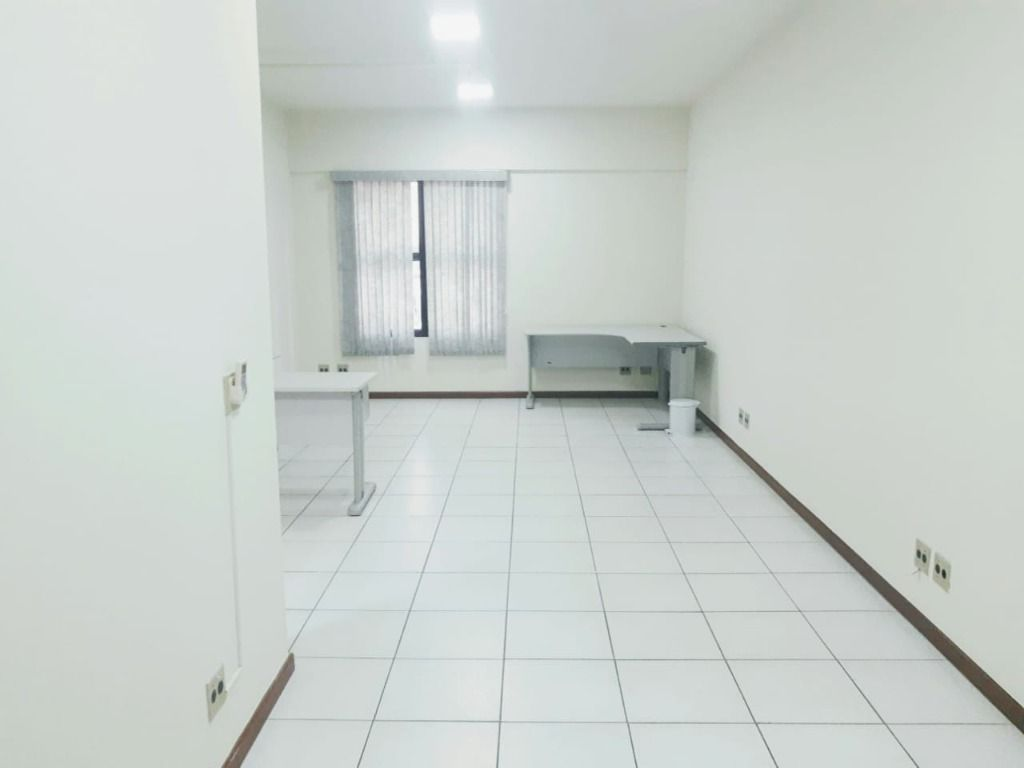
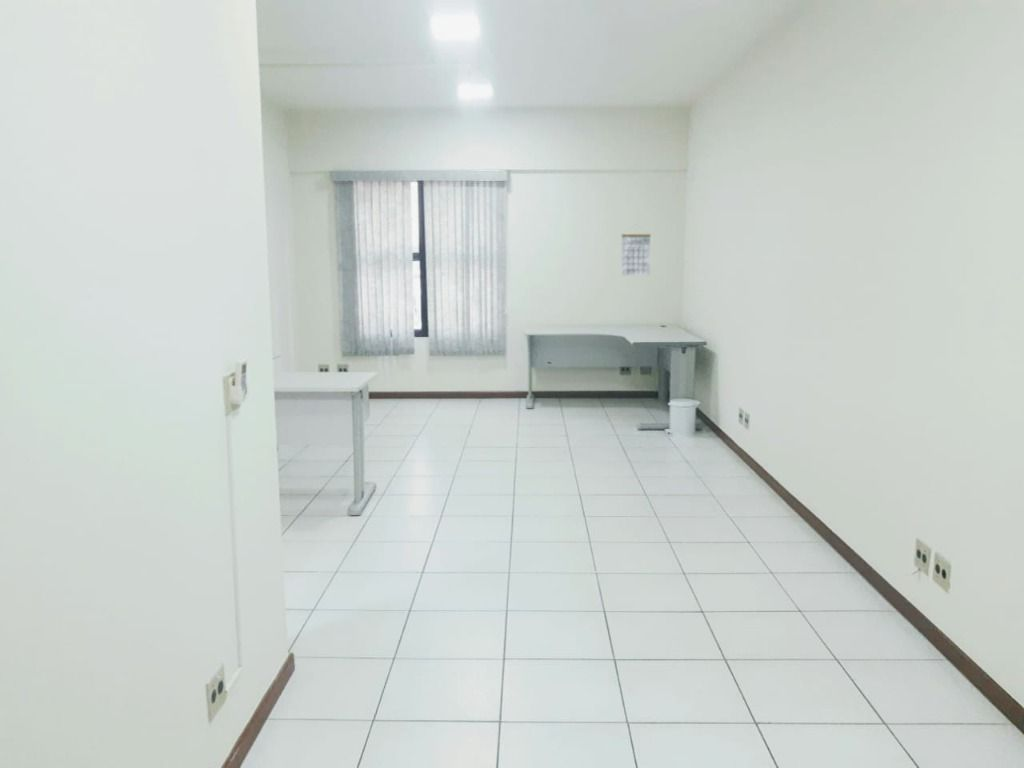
+ calendar [620,224,652,277]
